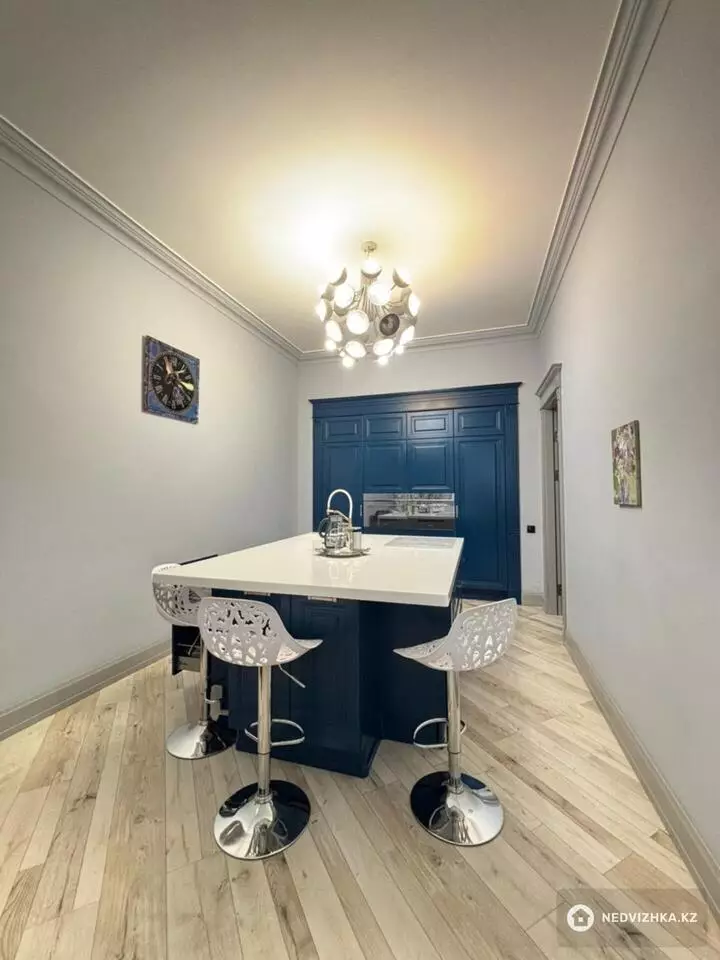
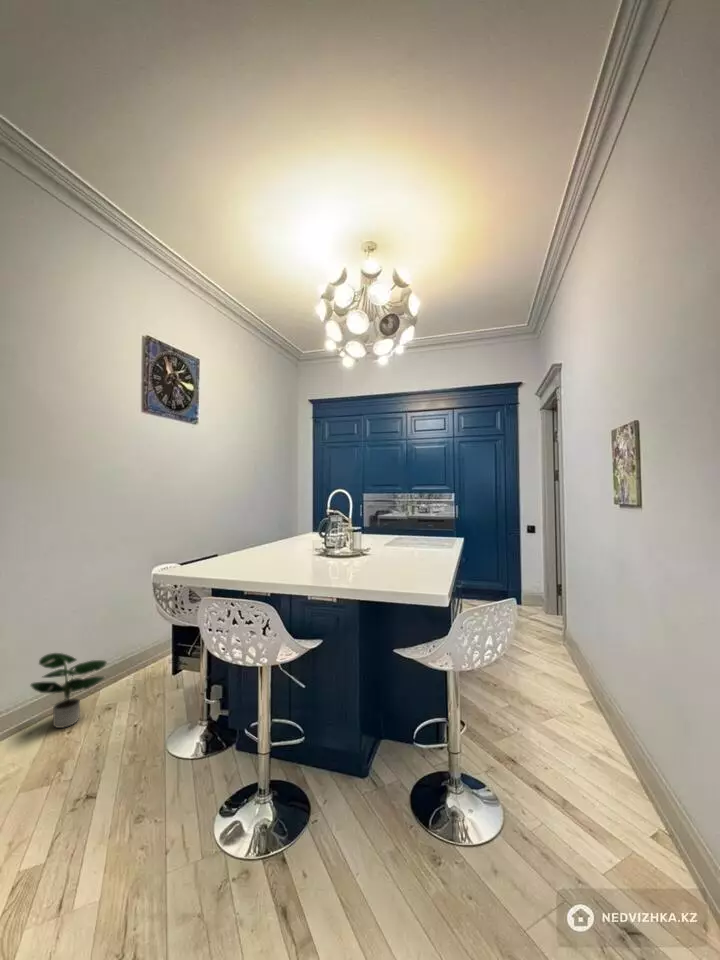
+ potted plant [29,652,108,729]
